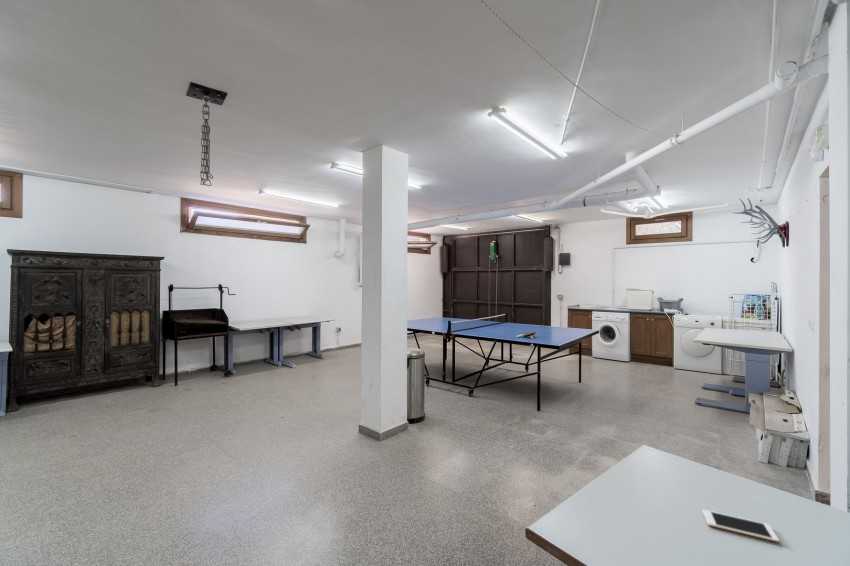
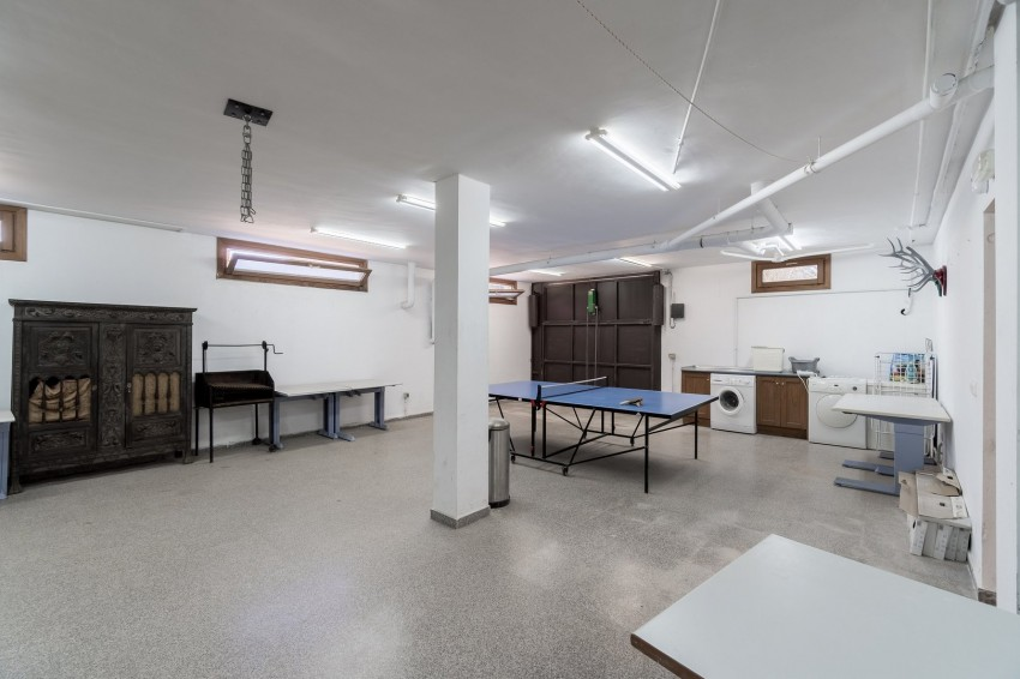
- cell phone [701,509,780,543]
